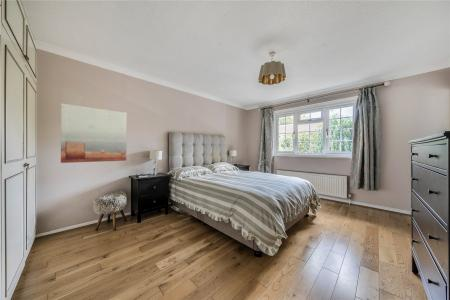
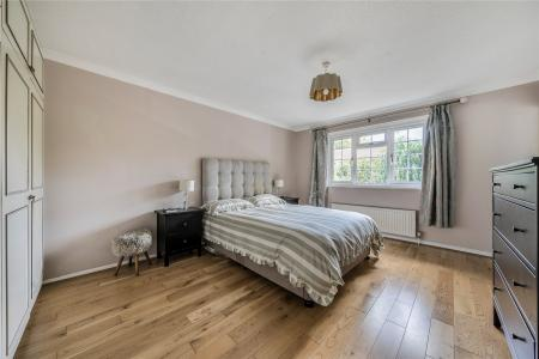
- wall art [60,103,128,164]
